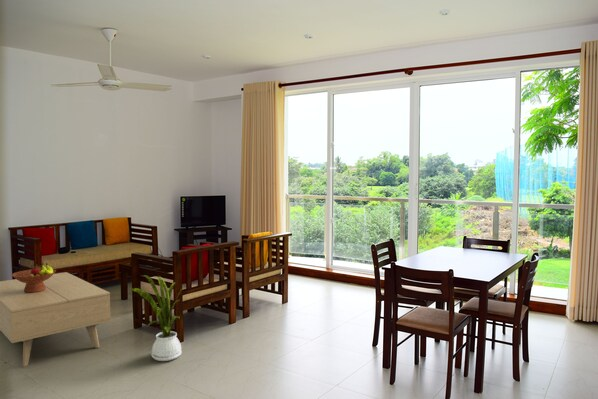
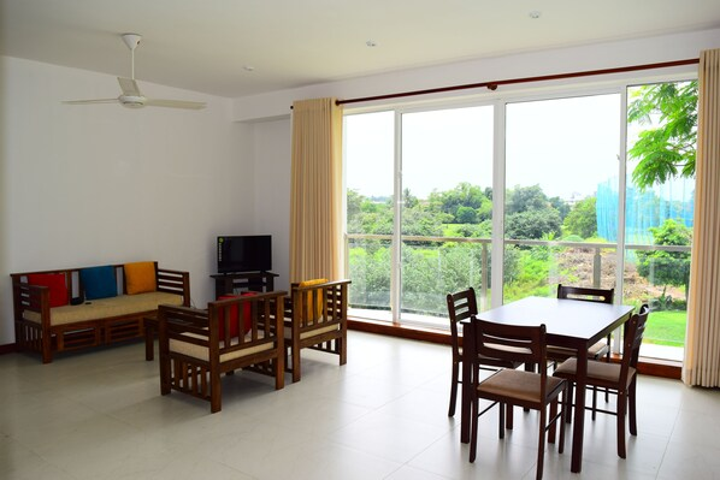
- coffee table [0,271,111,368]
- fruit bowl [11,262,57,293]
- house plant [131,274,188,362]
